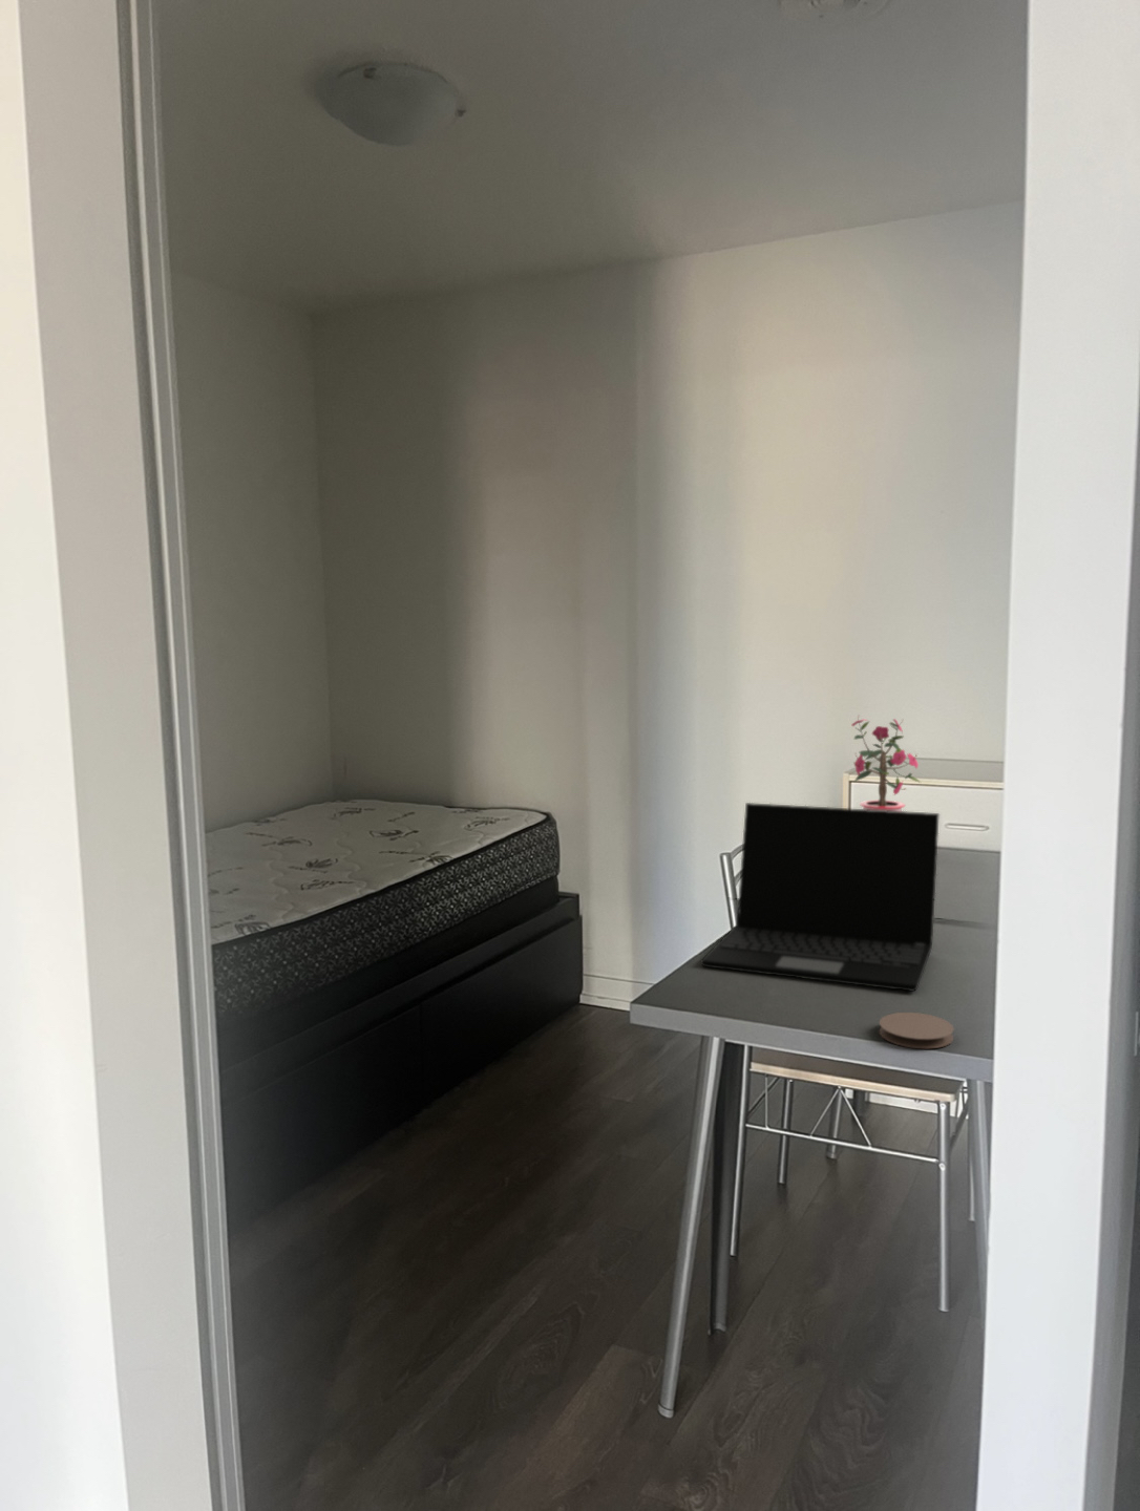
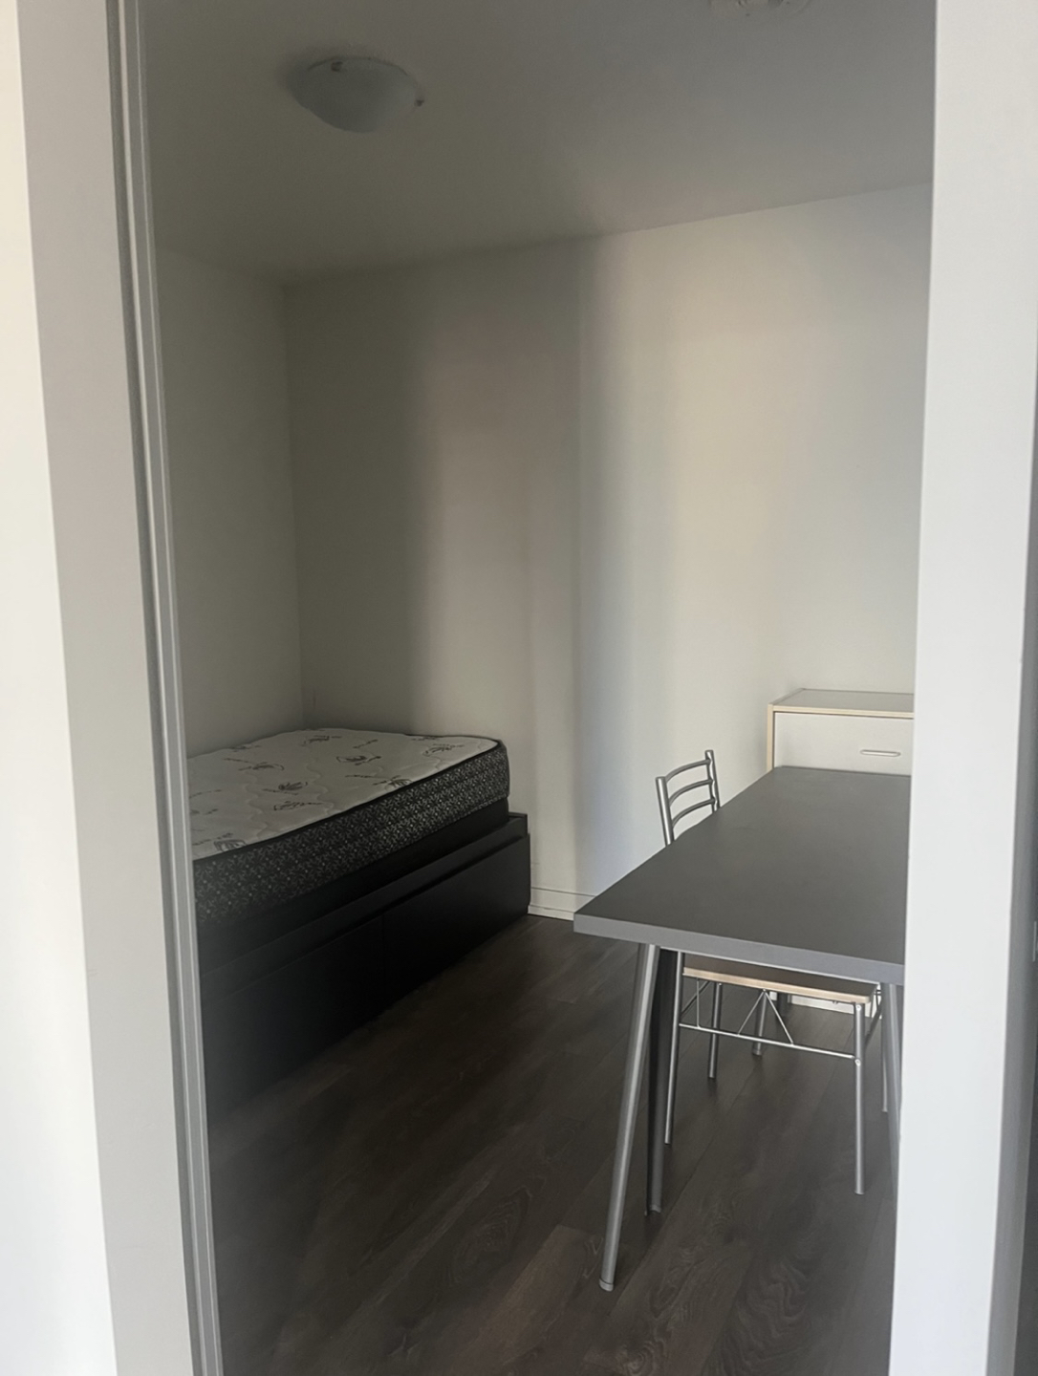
- laptop [701,802,940,993]
- coaster [879,1012,956,1049]
- potted plant [851,715,922,811]
